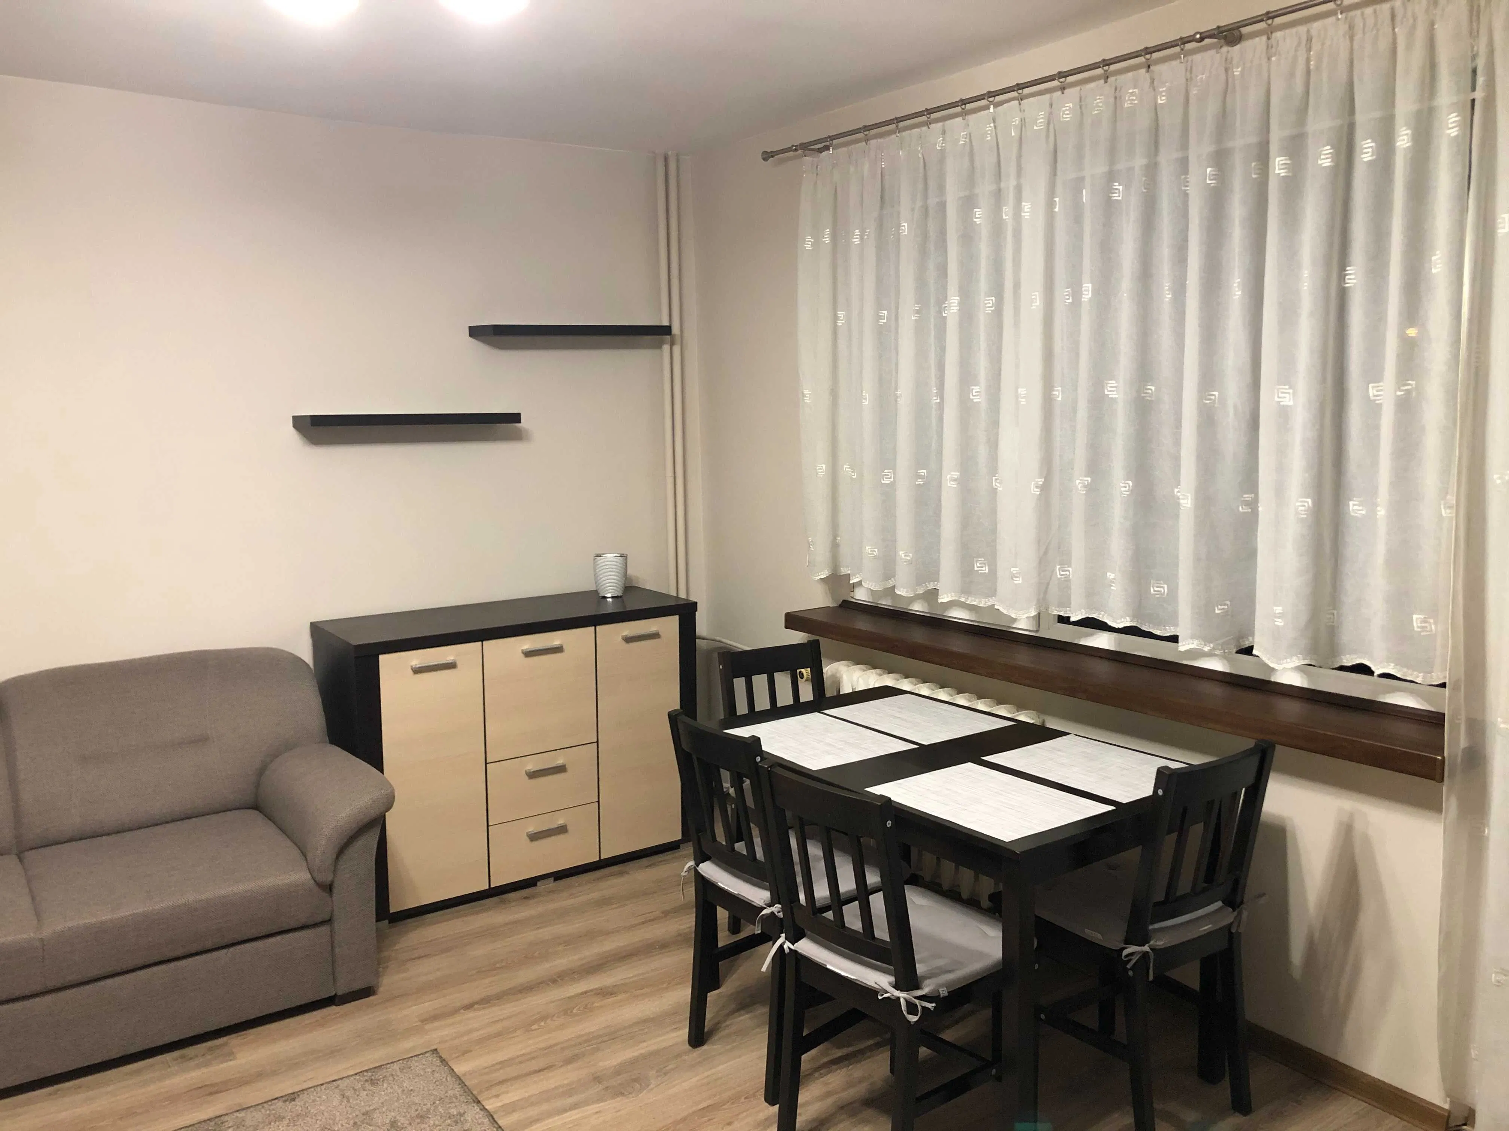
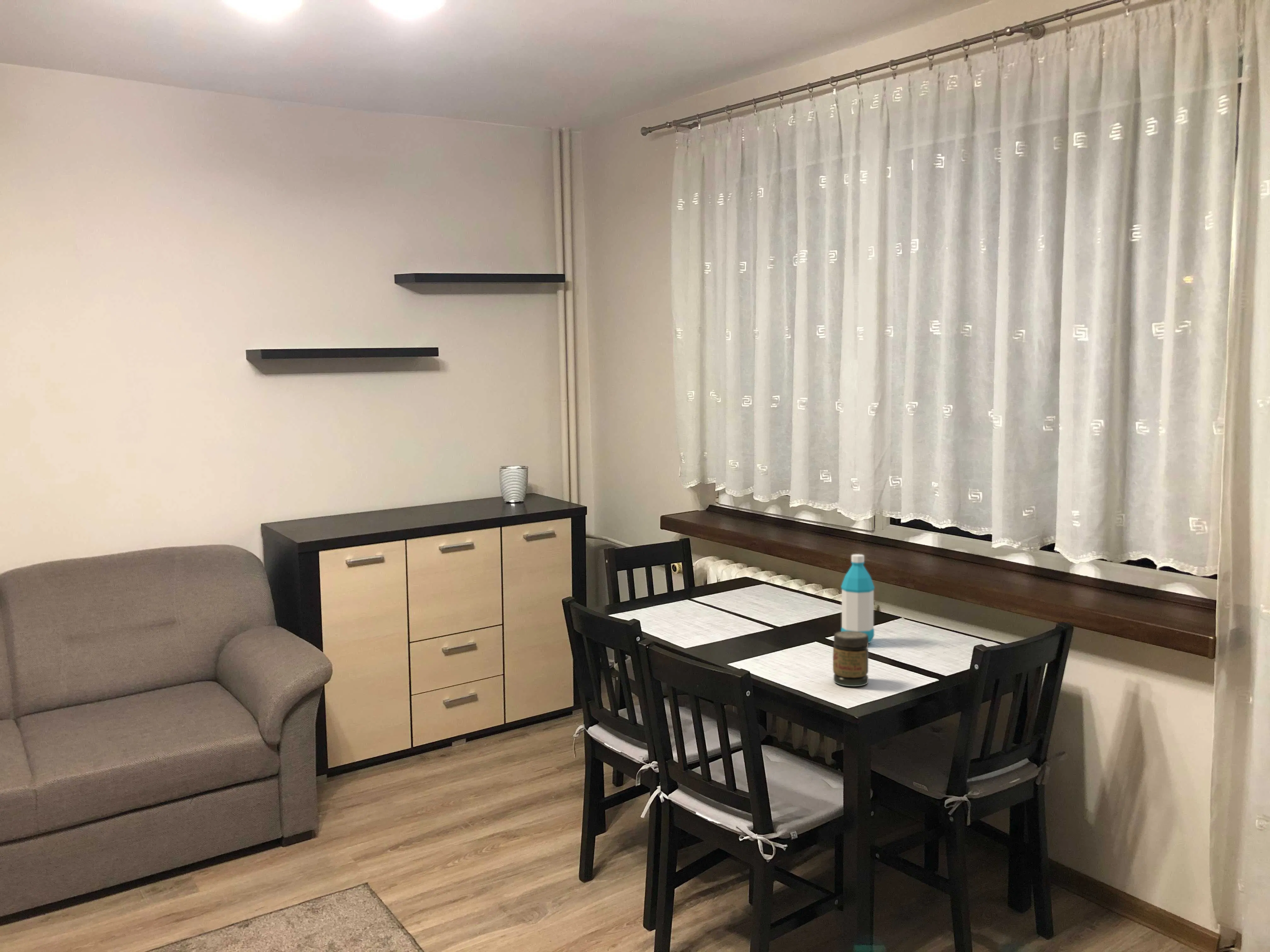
+ jar [832,631,869,687]
+ water bottle [841,554,875,643]
